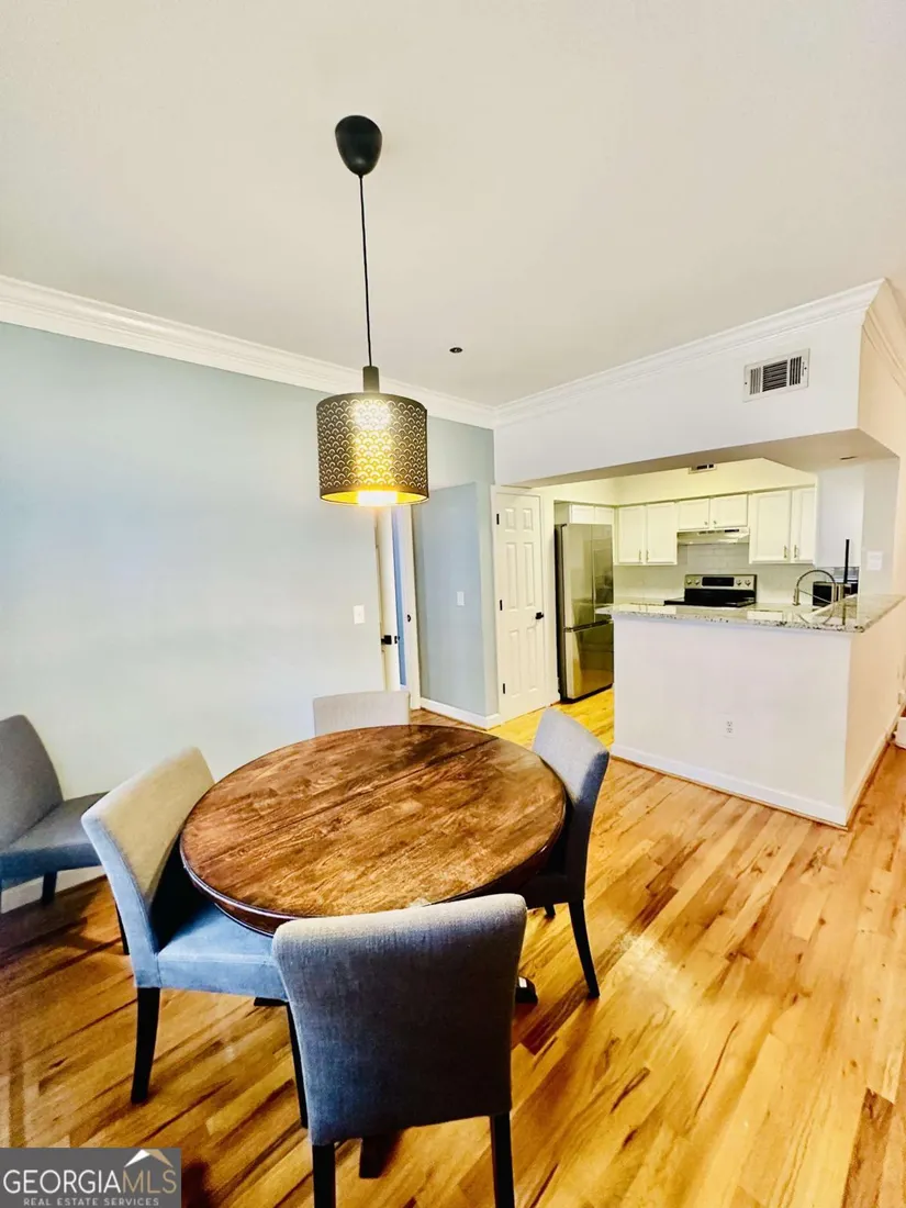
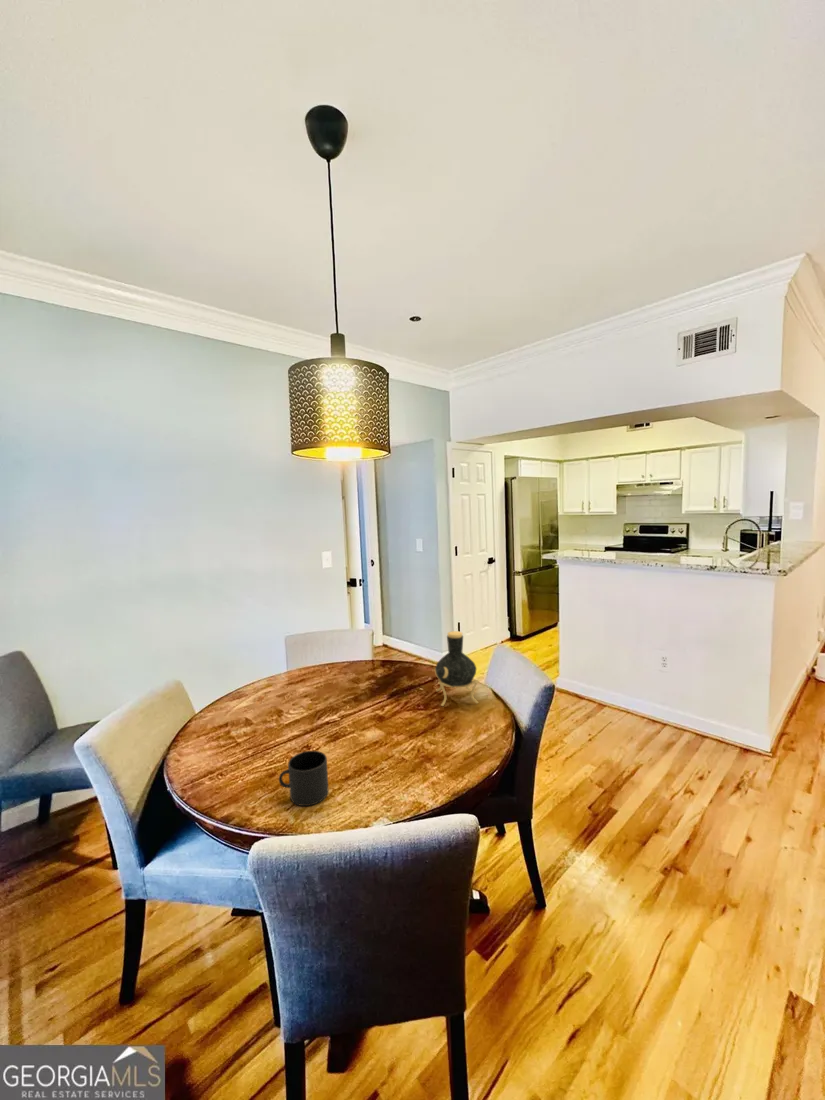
+ vase [434,630,480,707]
+ mug [278,750,329,807]
